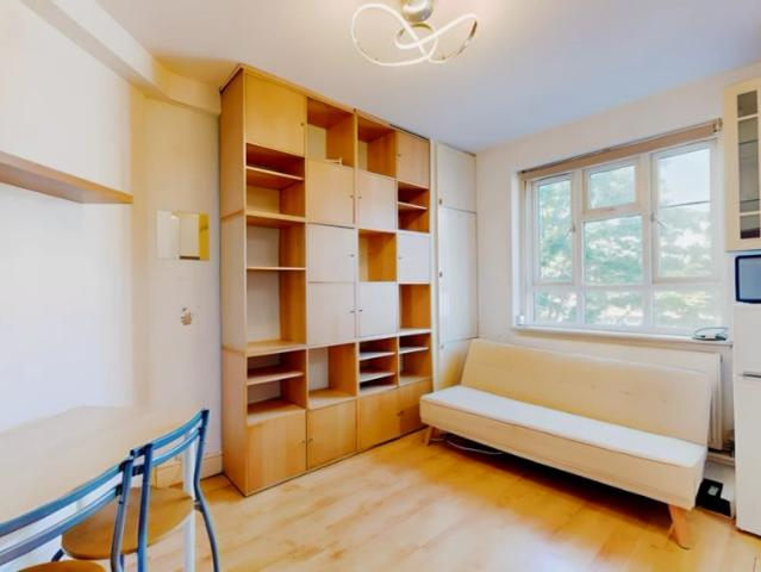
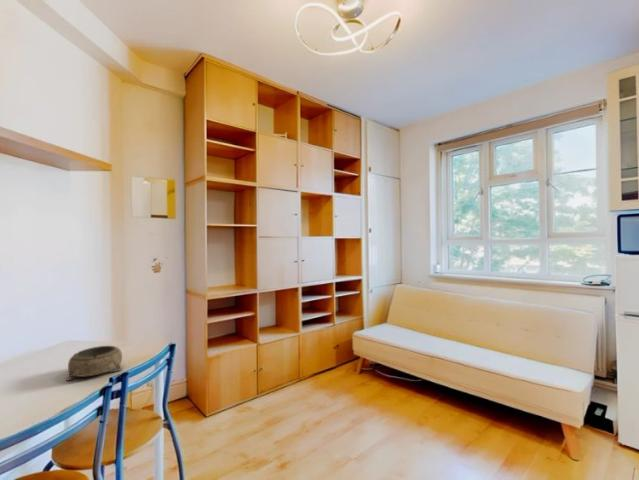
+ decorative bowl [65,345,123,382]
